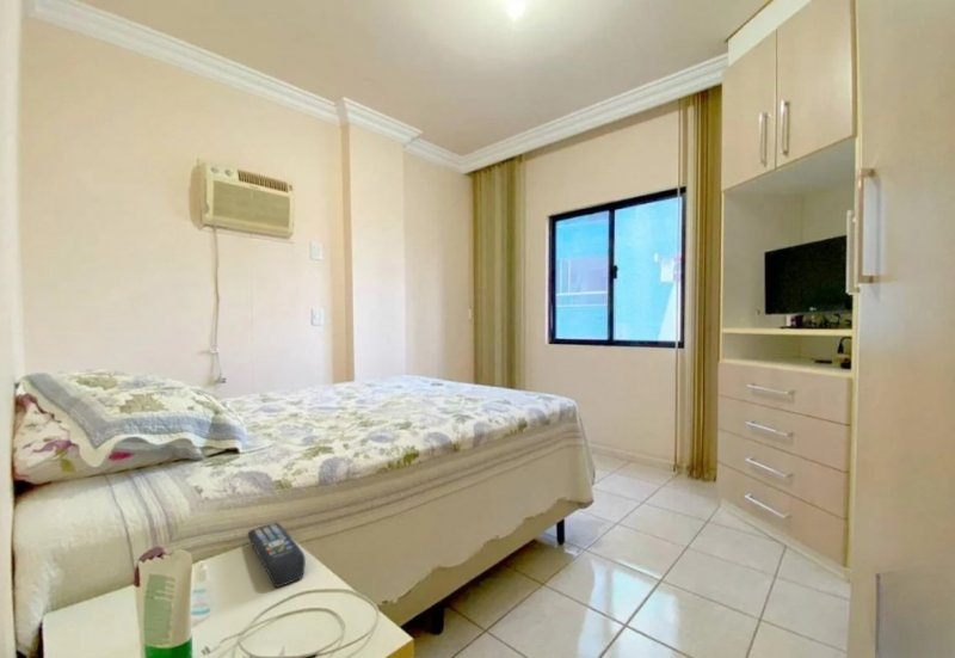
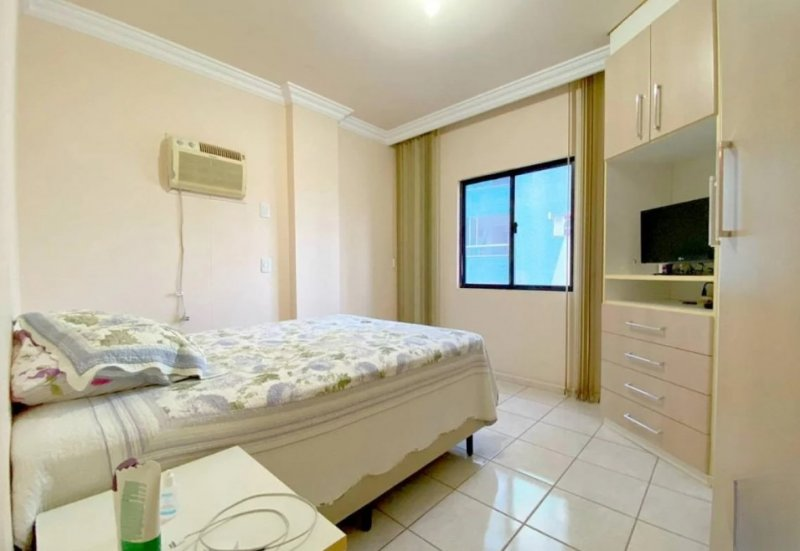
- remote control [247,522,307,589]
